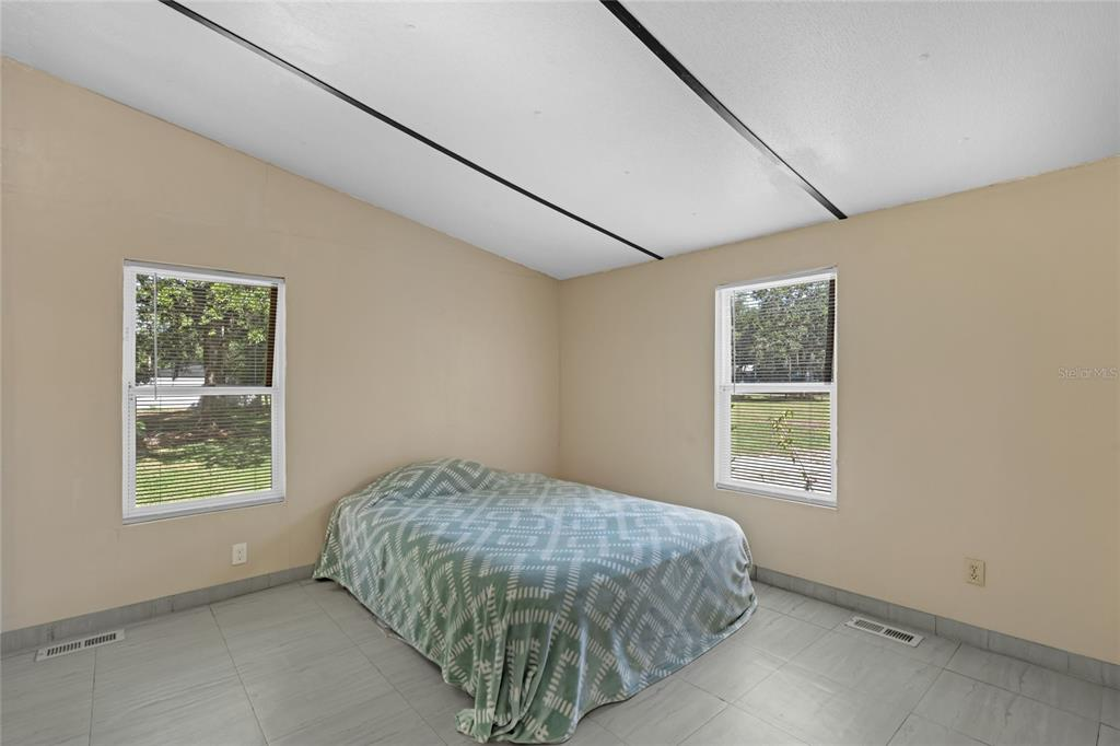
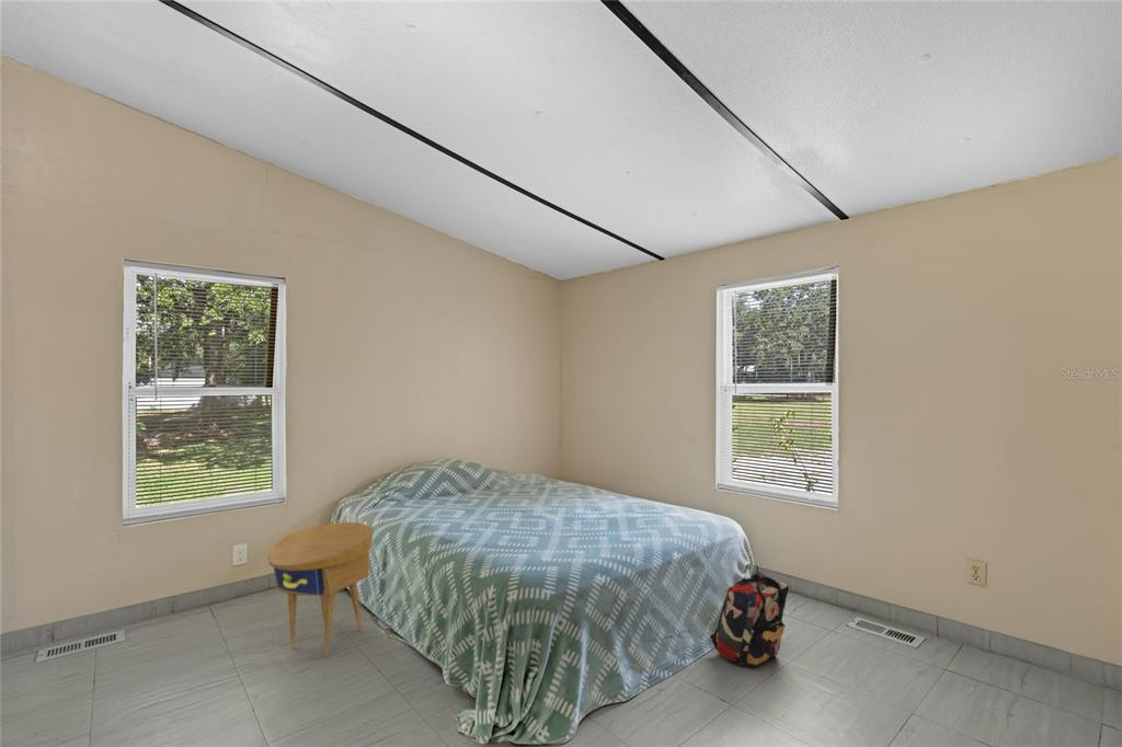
+ side table [267,521,374,658]
+ backpack [709,571,790,668]
